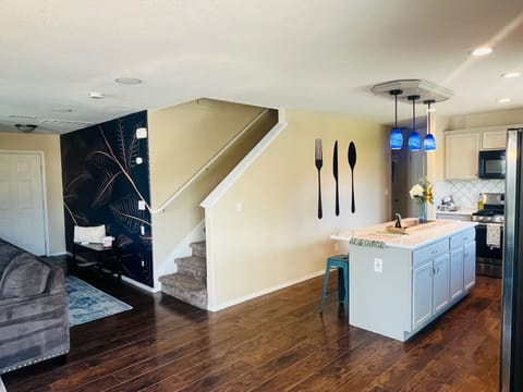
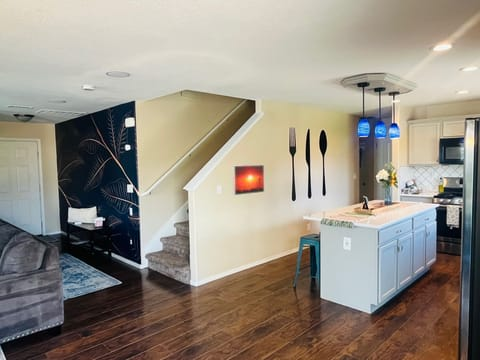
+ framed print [232,164,265,196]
